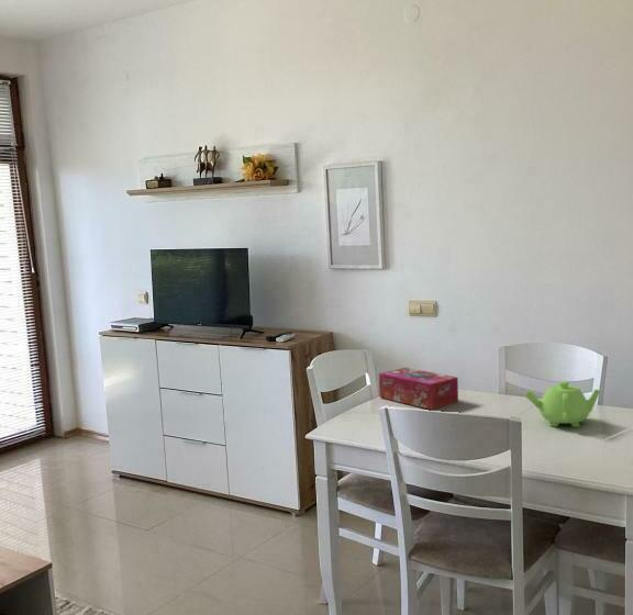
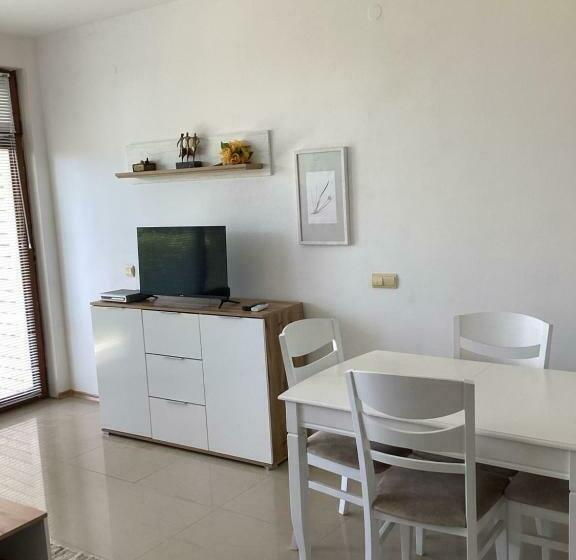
- teapot [523,380,601,428]
- tissue box [378,367,459,411]
